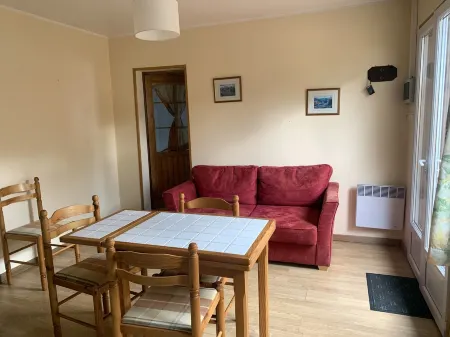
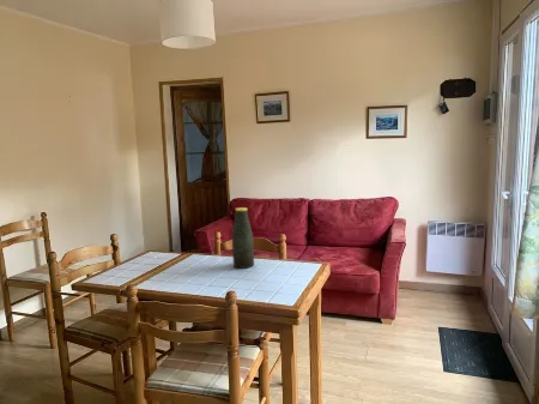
+ bottle [231,206,255,270]
